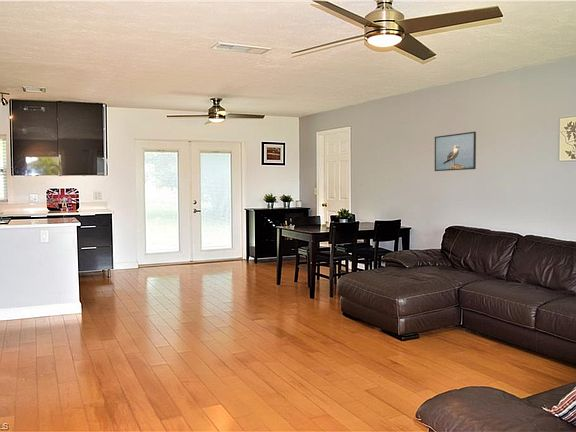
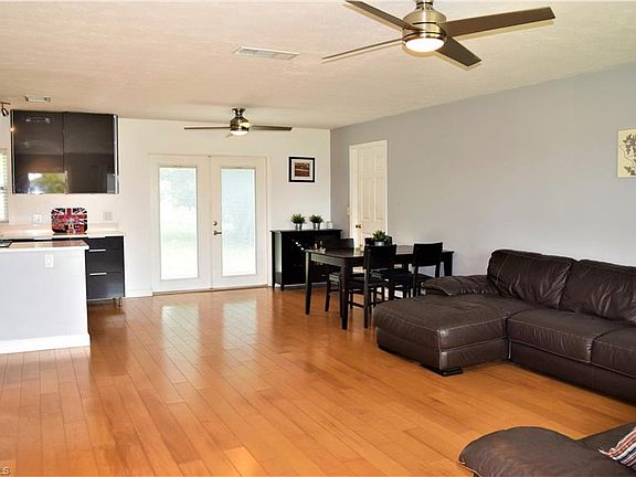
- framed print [434,131,477,172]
